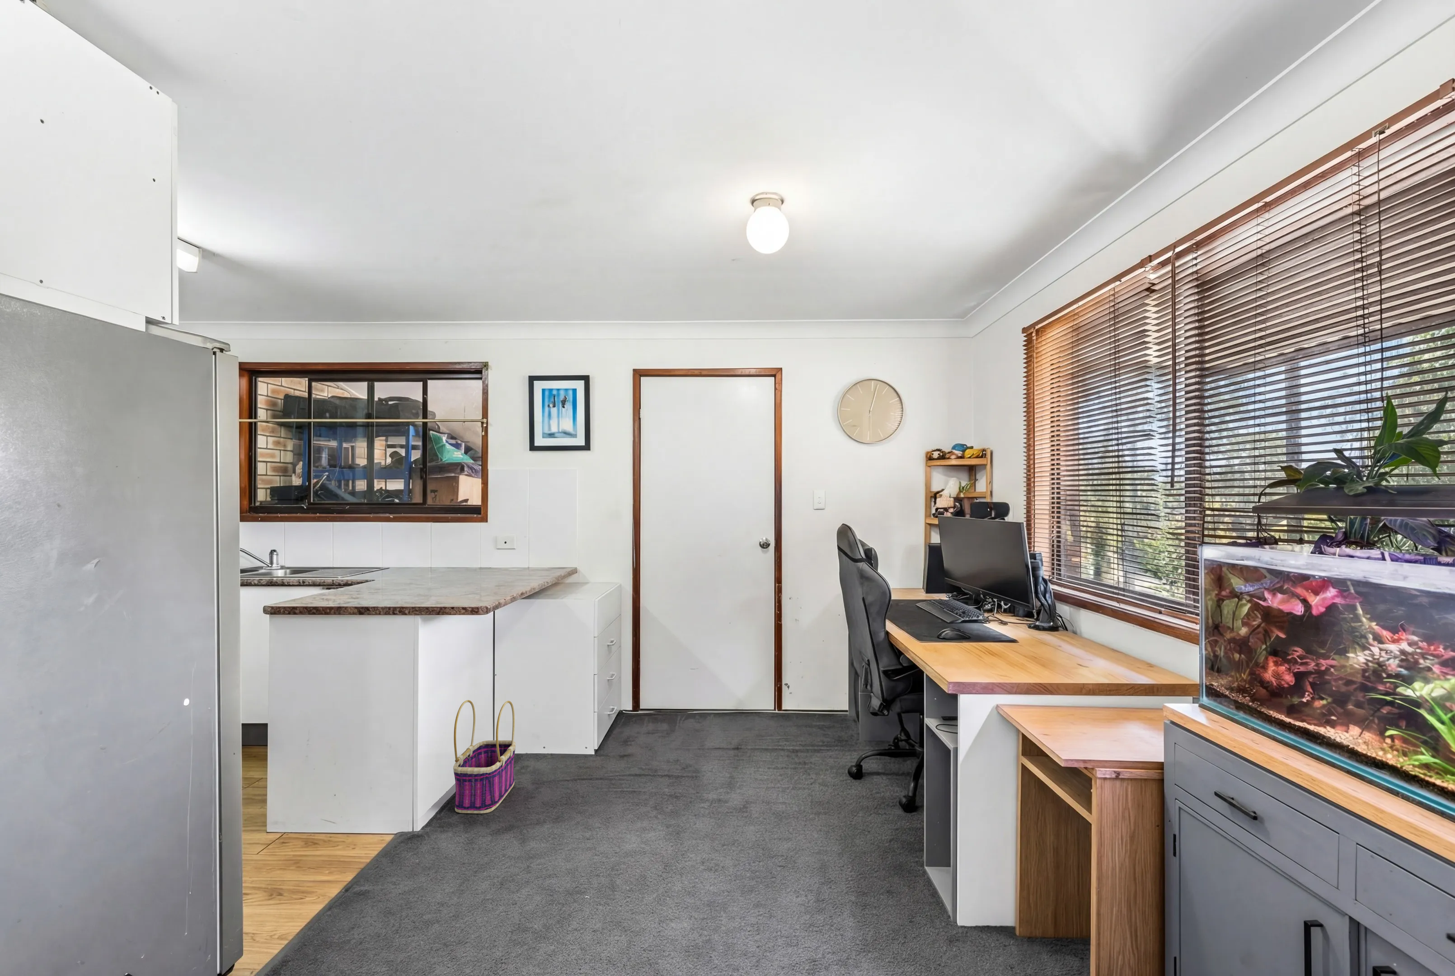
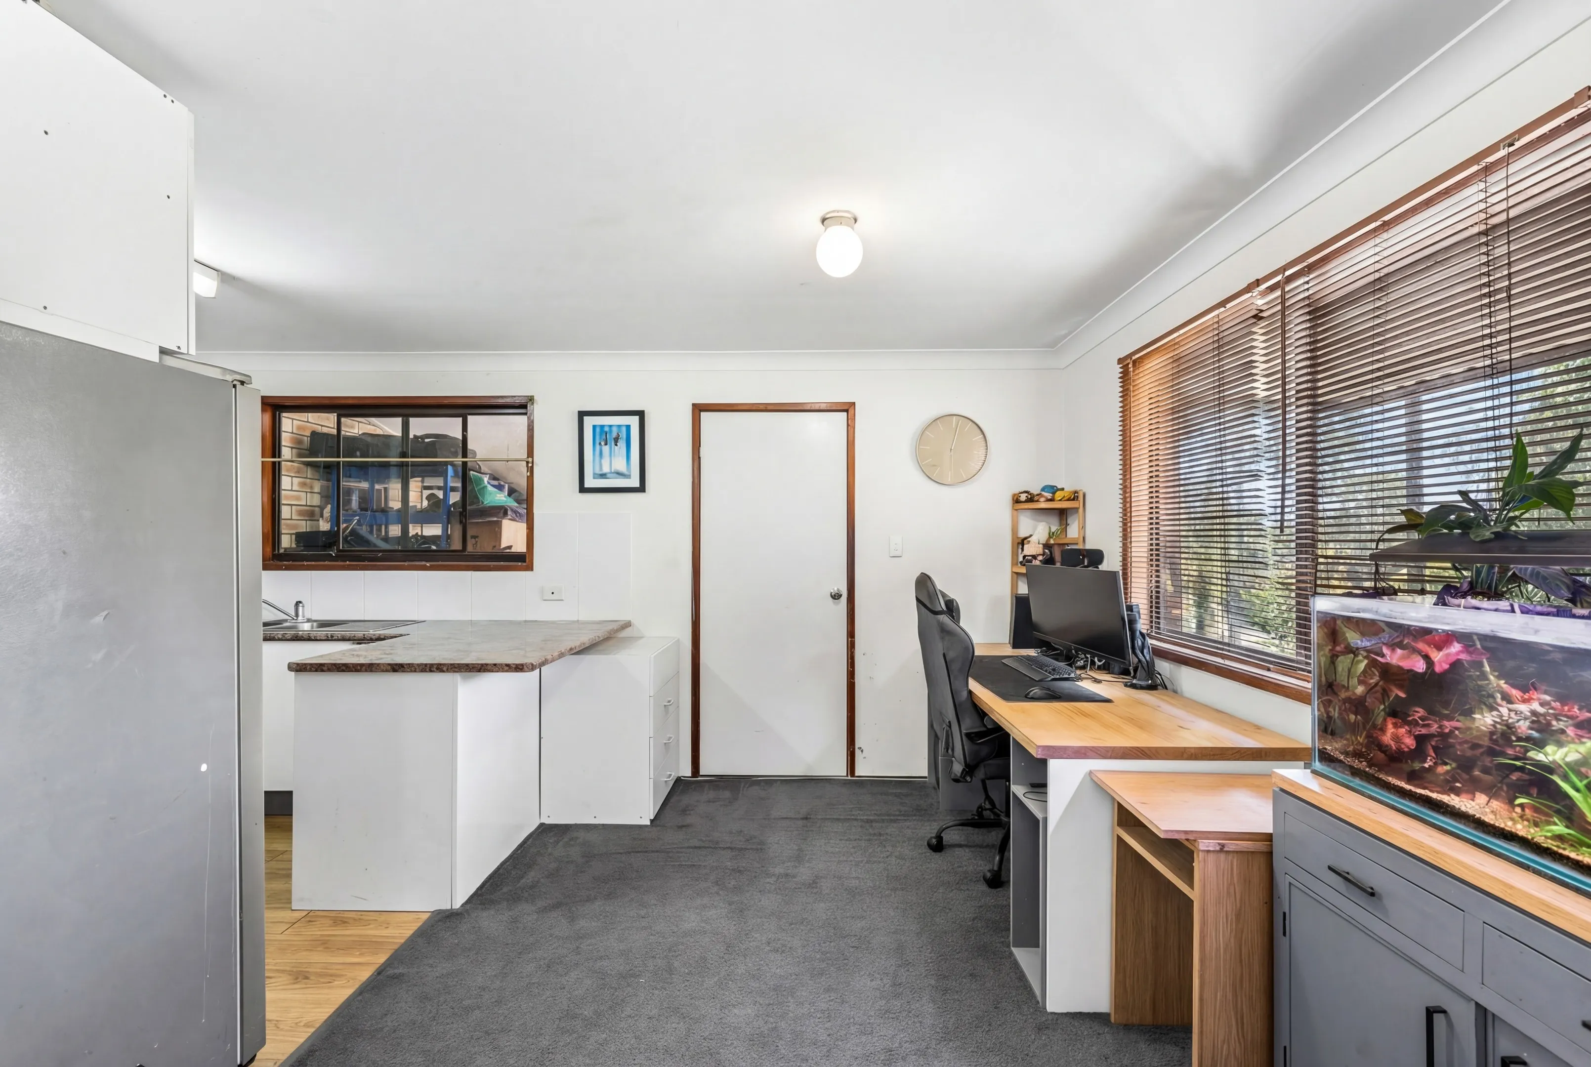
- basket [453,699,516,814]
